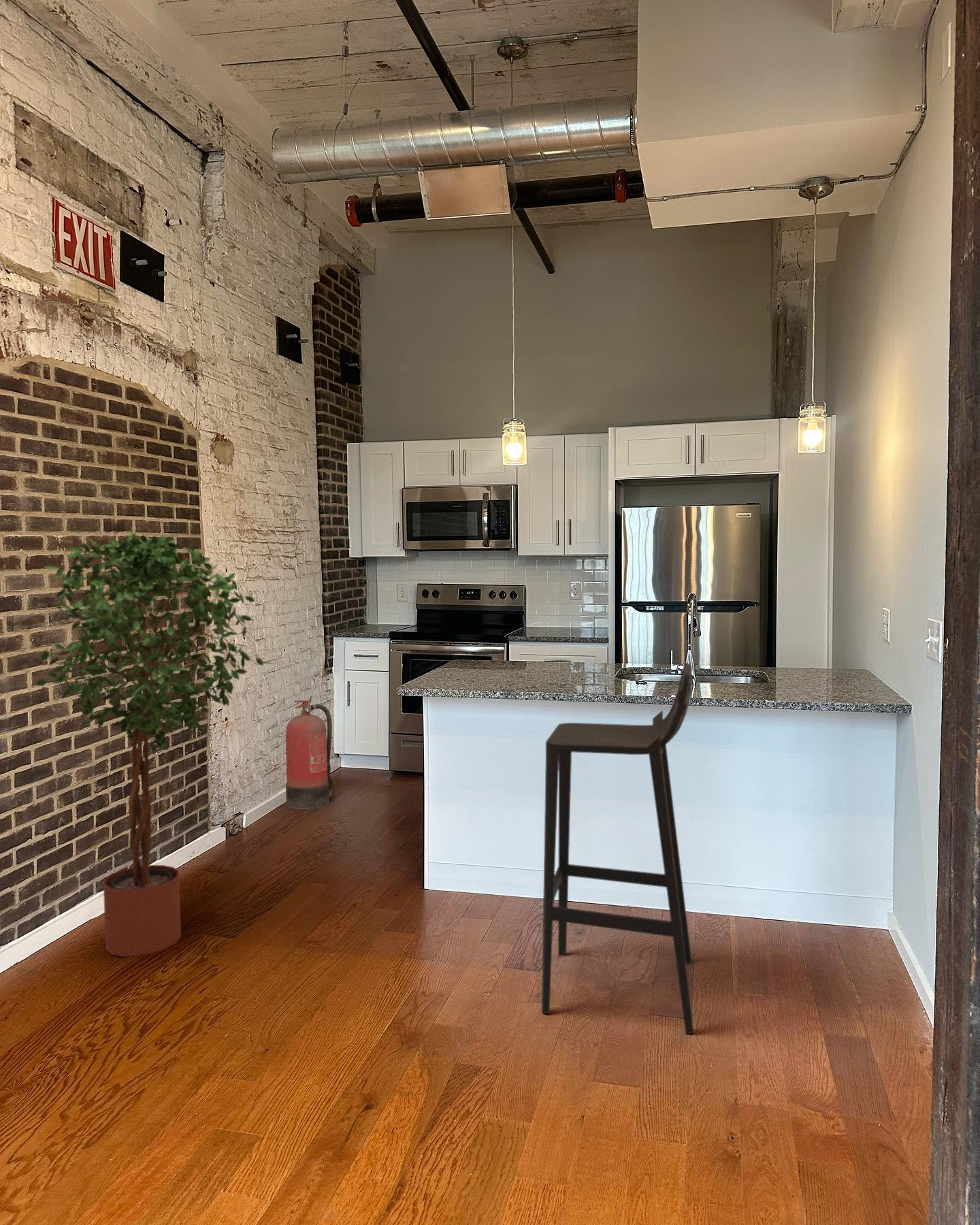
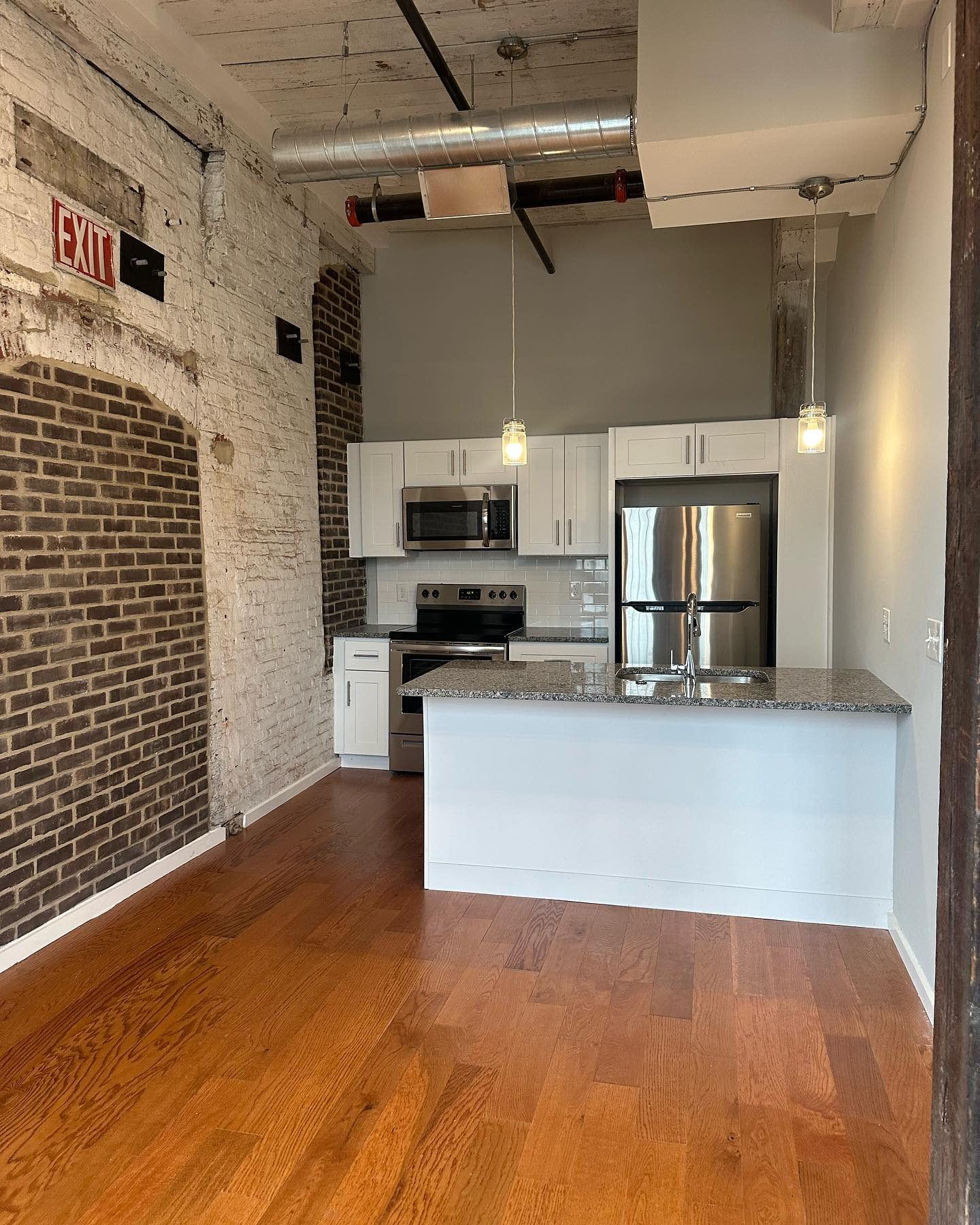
- potted tree [35,530,274,958]
- bar stool [541,661,694,1034]
- fire extinguisher [285,700,333,811]
